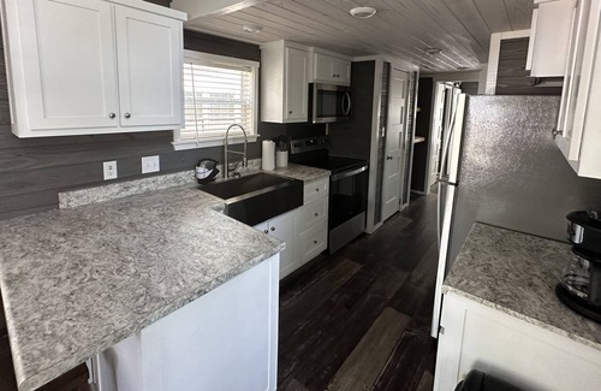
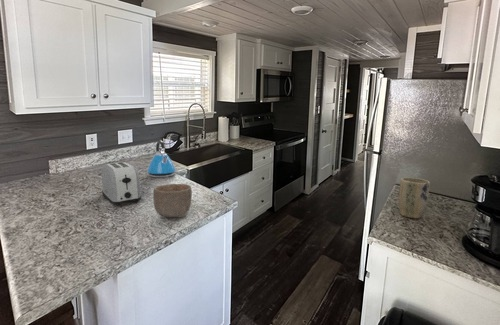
+ kettle [146,139,177,178]
+ plant pot [398,177,431,219]
+ toaster [100,161,142,206]
+ bowl [152,183,193,218]
